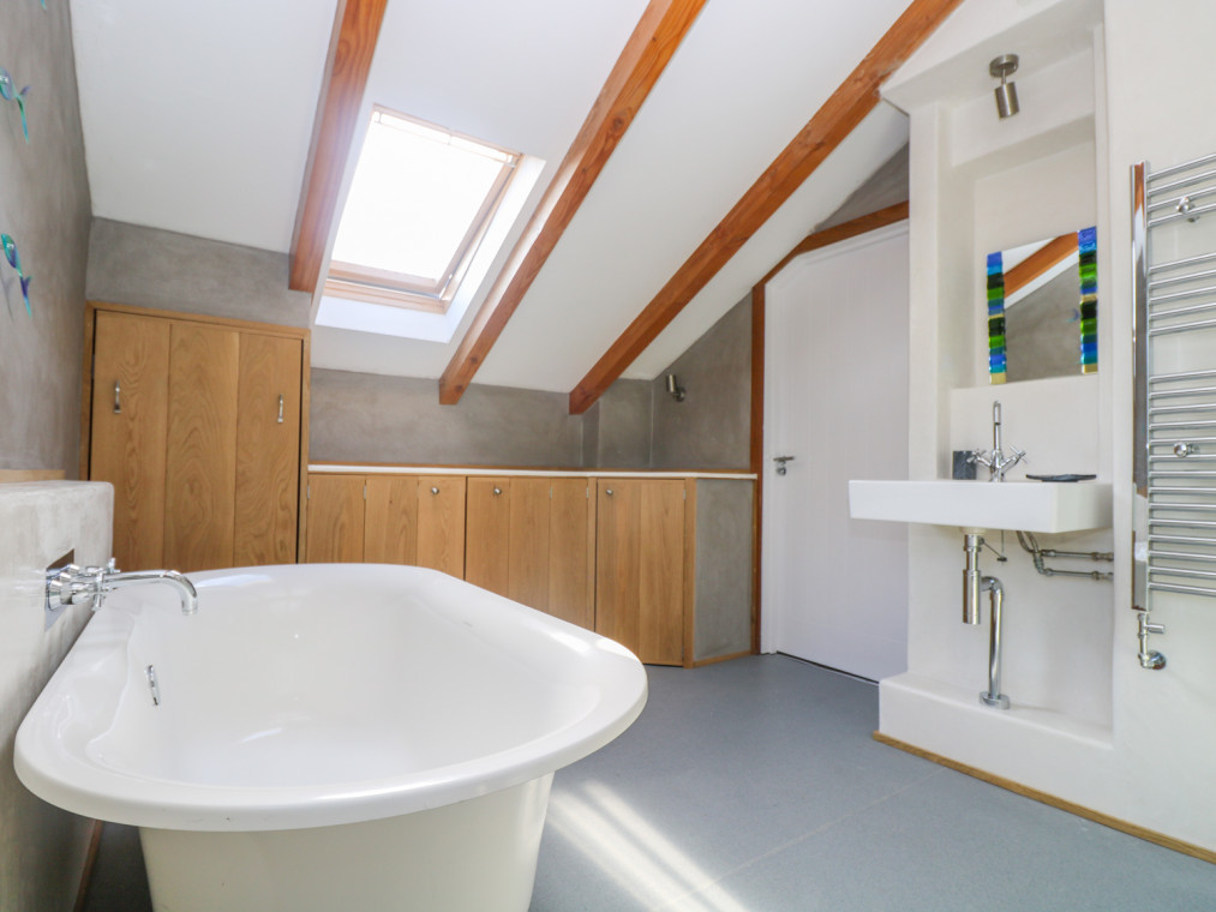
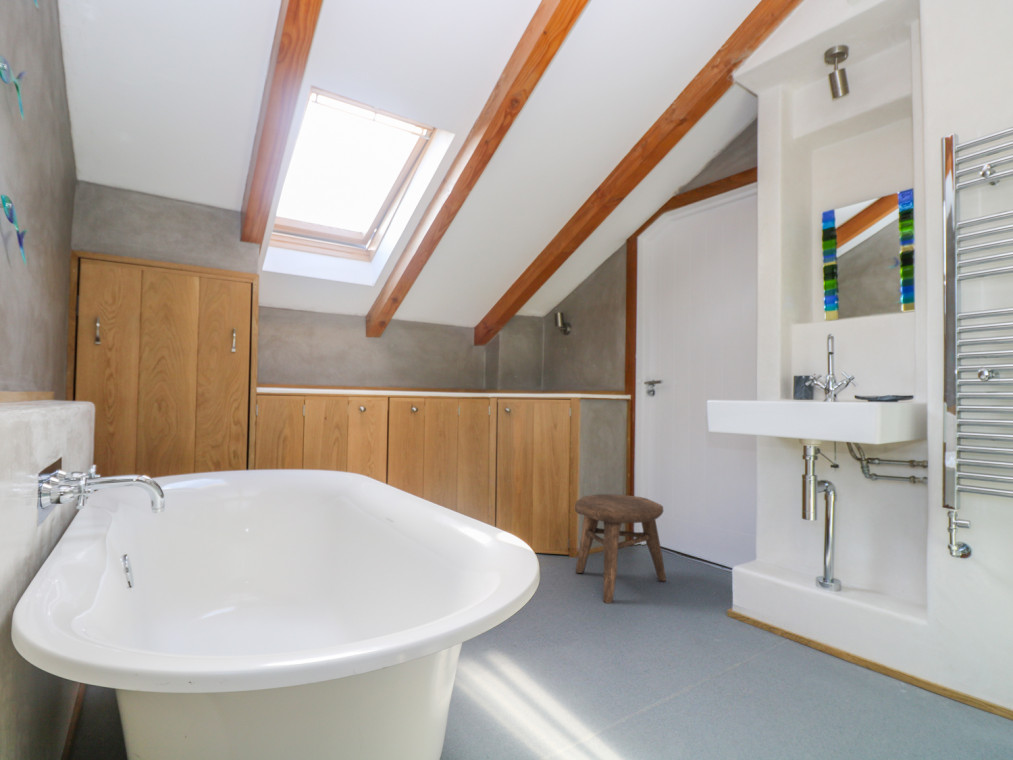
+ stool [574,493,667,605]
